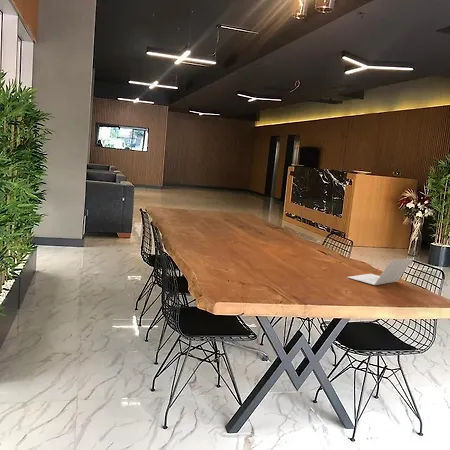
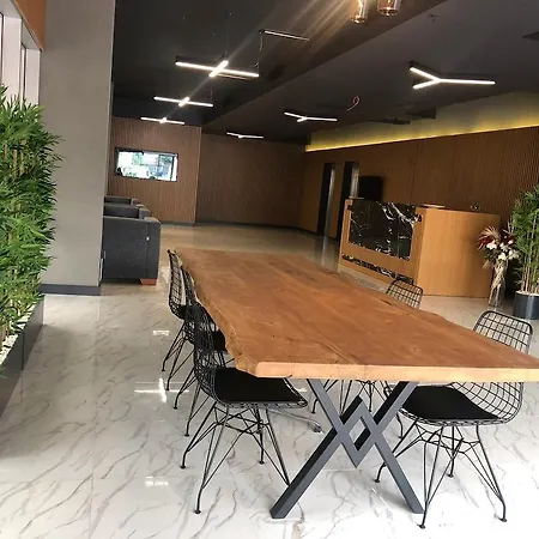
- laptop [347,257,414,286]
